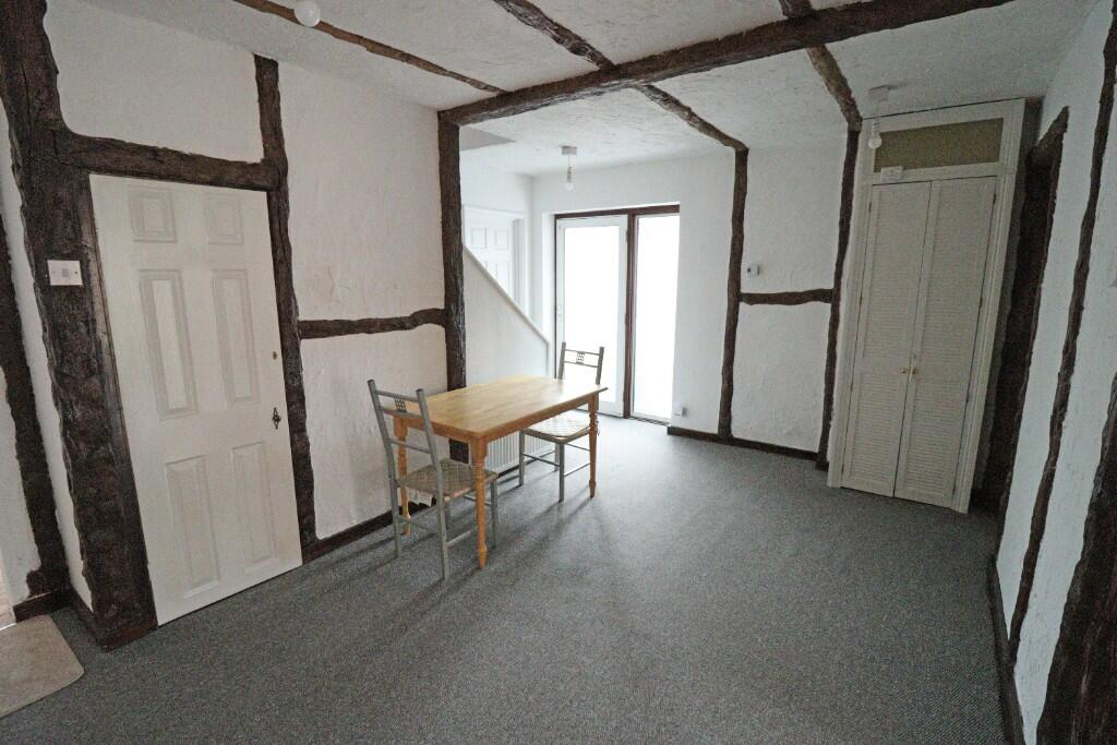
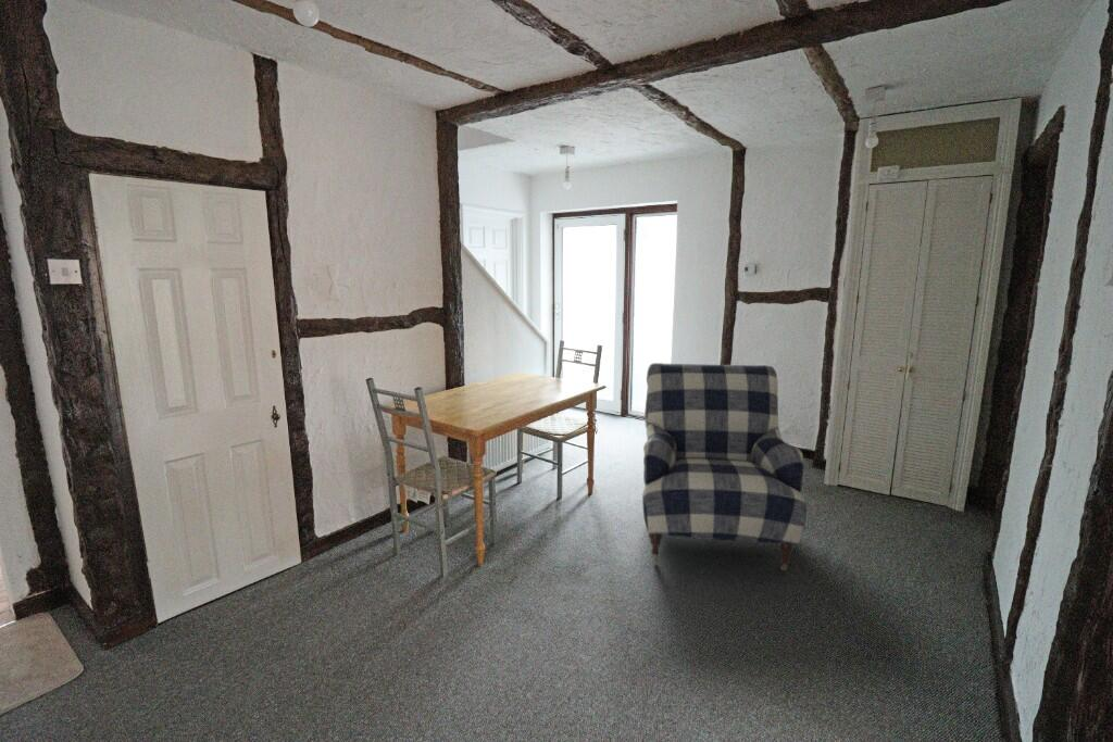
+ chair [641,362,808,573]
